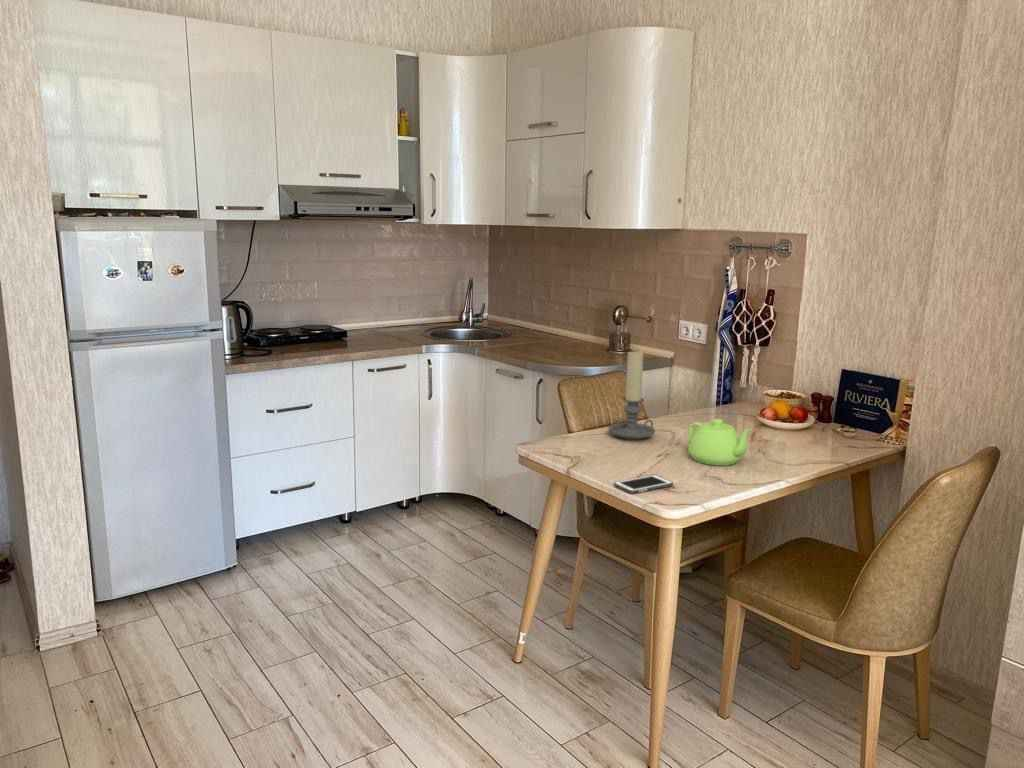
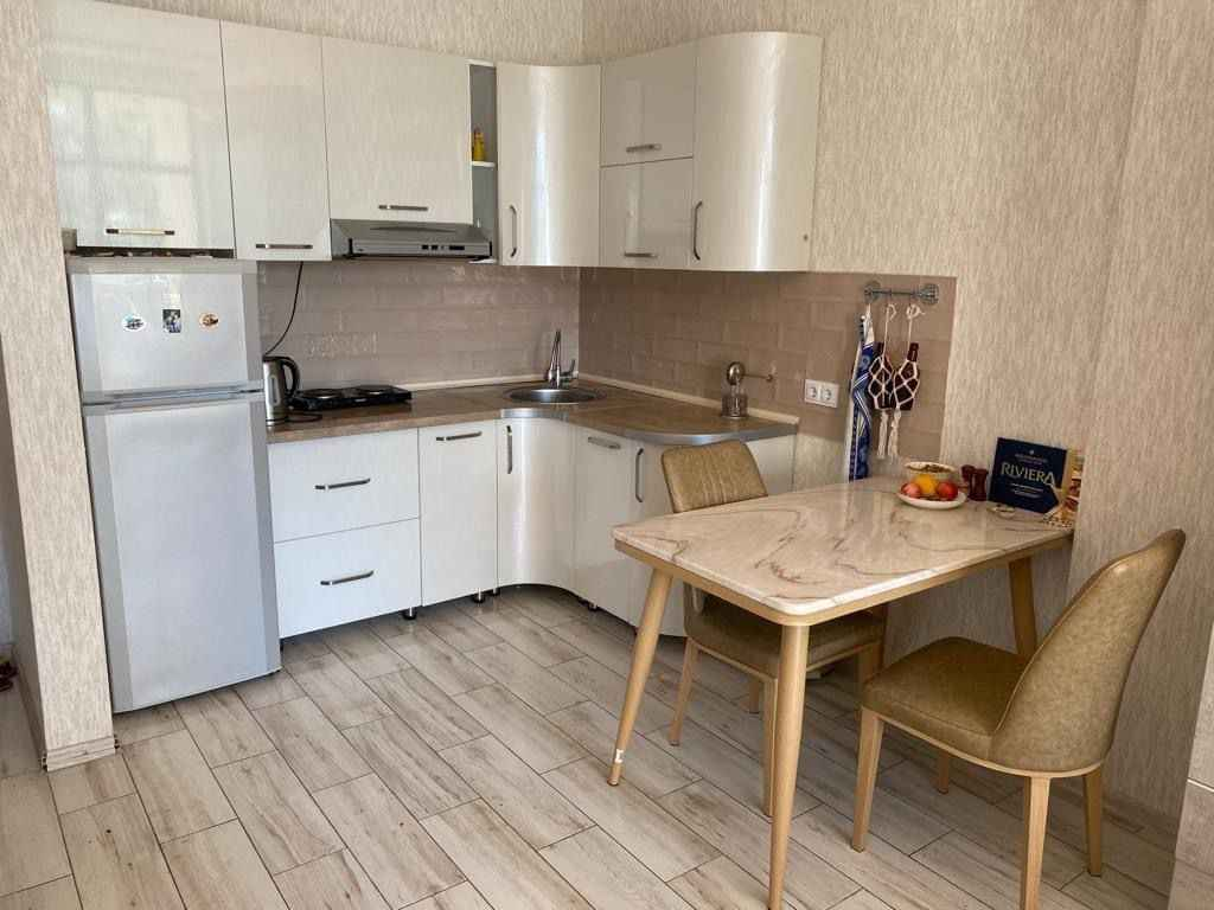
- cell phone [613,474,674,494]
- candle holder [607,350,656,441]
- teapot [686,418,755,467]
